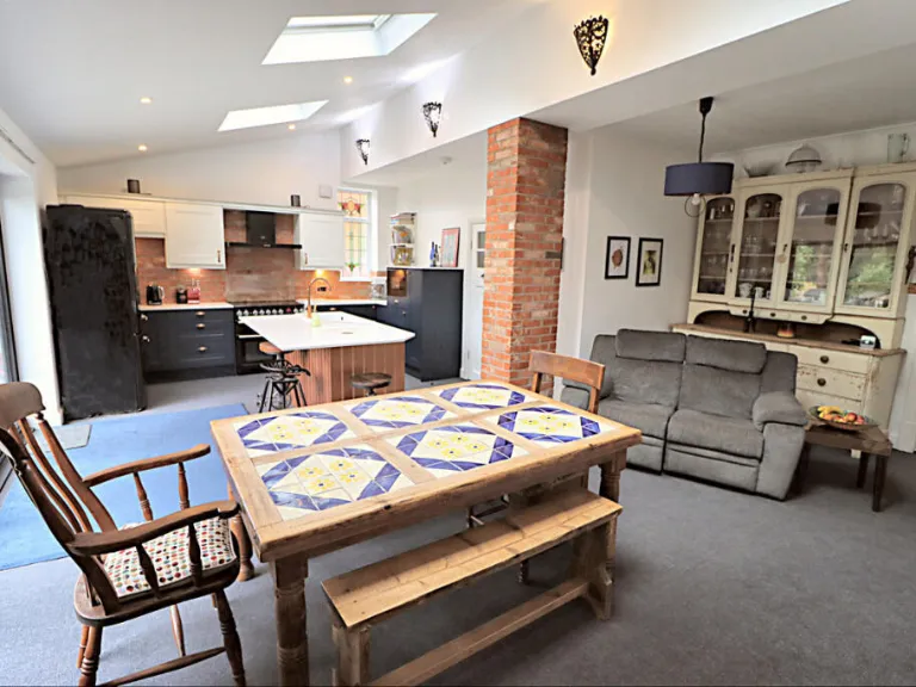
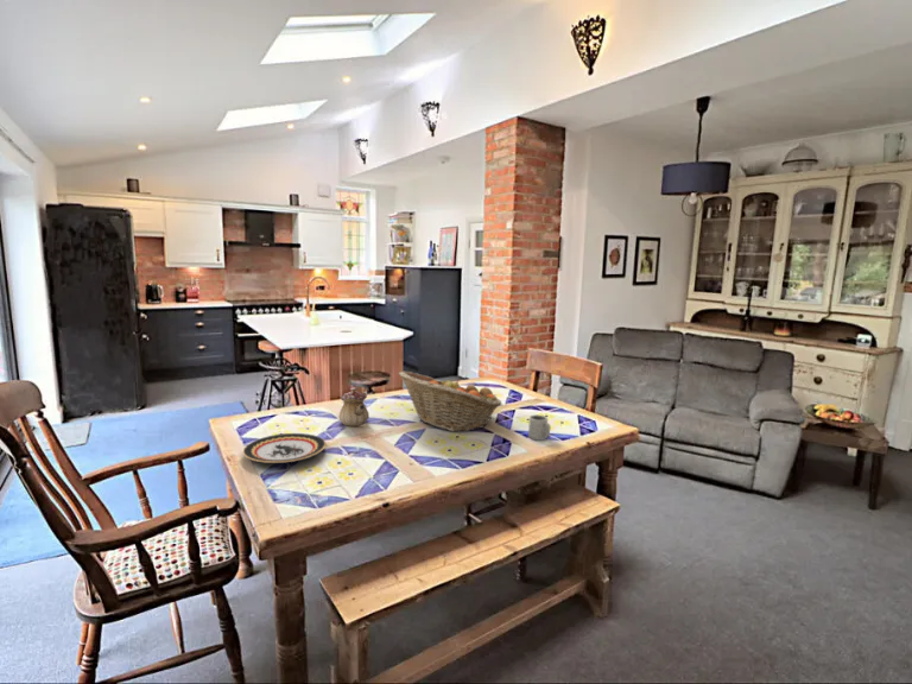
+ fruit basket [398,370,502,432]
+ plate [241,432,327,464]
+ teapot [338,386,370,428]
+ cup [527,413,552,442]
